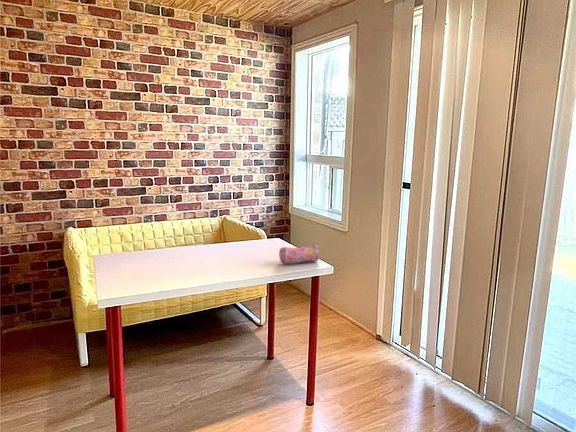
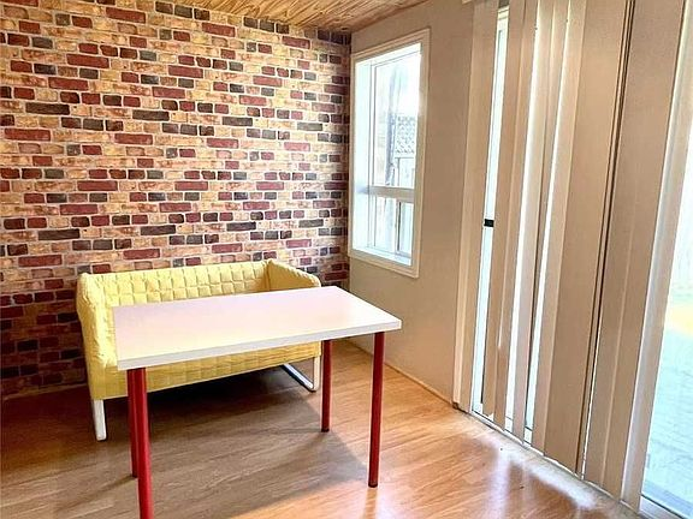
- pencil case [278,244,320,265]
